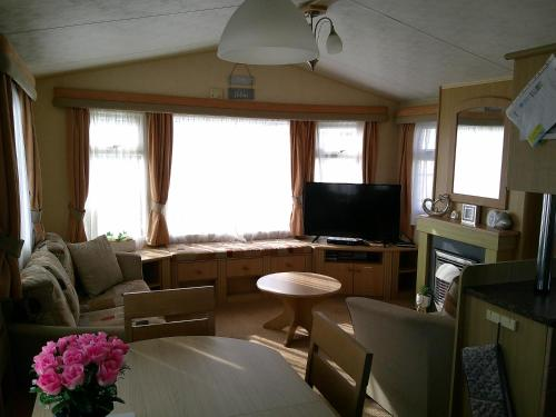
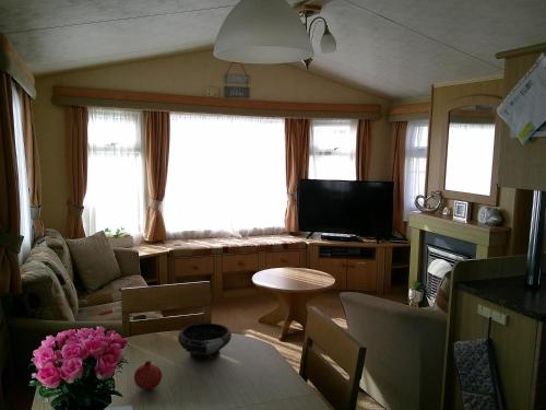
+ fruit [133,360,163,390]
+ bowl [177,321,233,362]
